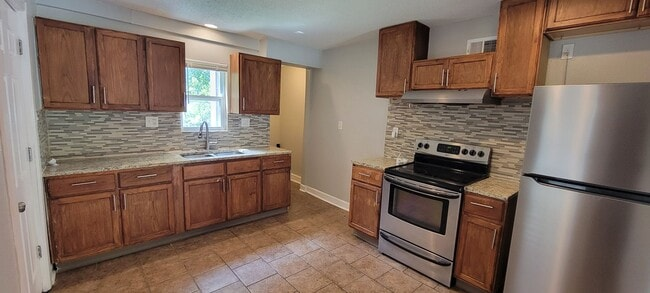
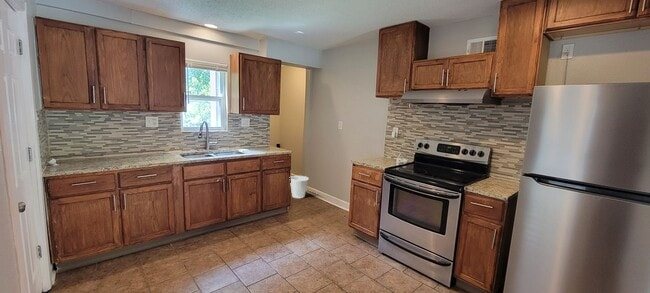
+ wastebasket [290,175,310,199]
